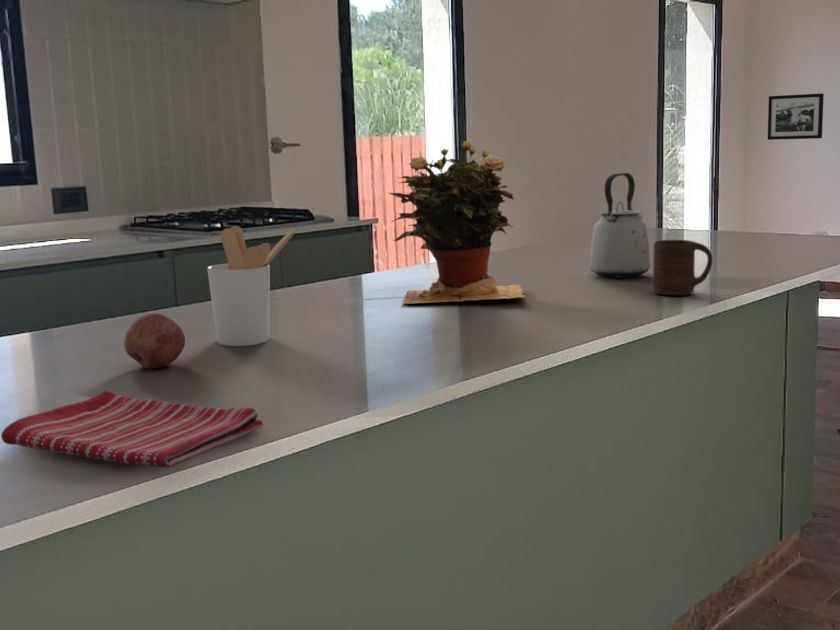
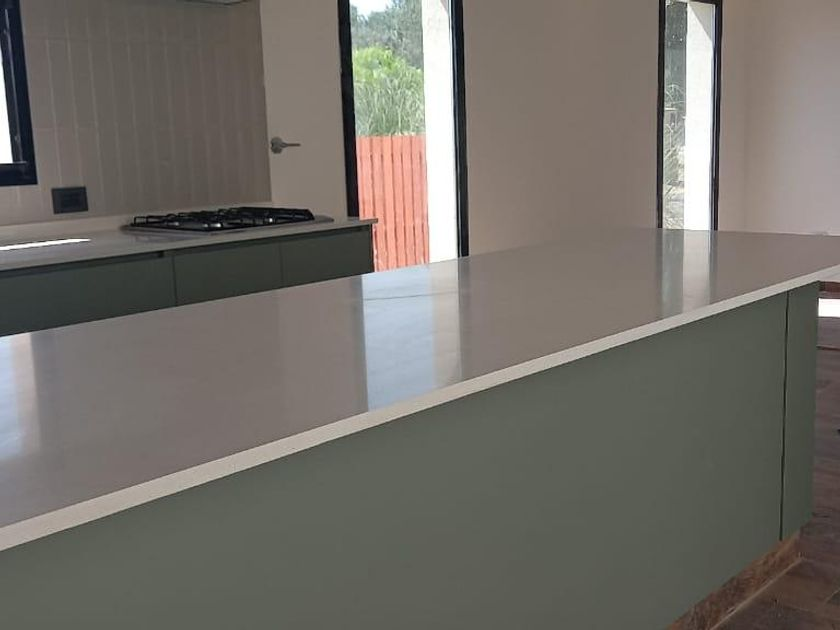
- dish towel [0,390,264,468]
- cup [652,239,714,296]
- kettle [588,172,651,279]
- flower arrangement [389,140,527,305]
- utensil holder [206,225,296,347]
- fruit [123,312,186,370]
- picture frame [767,92,825,141]
